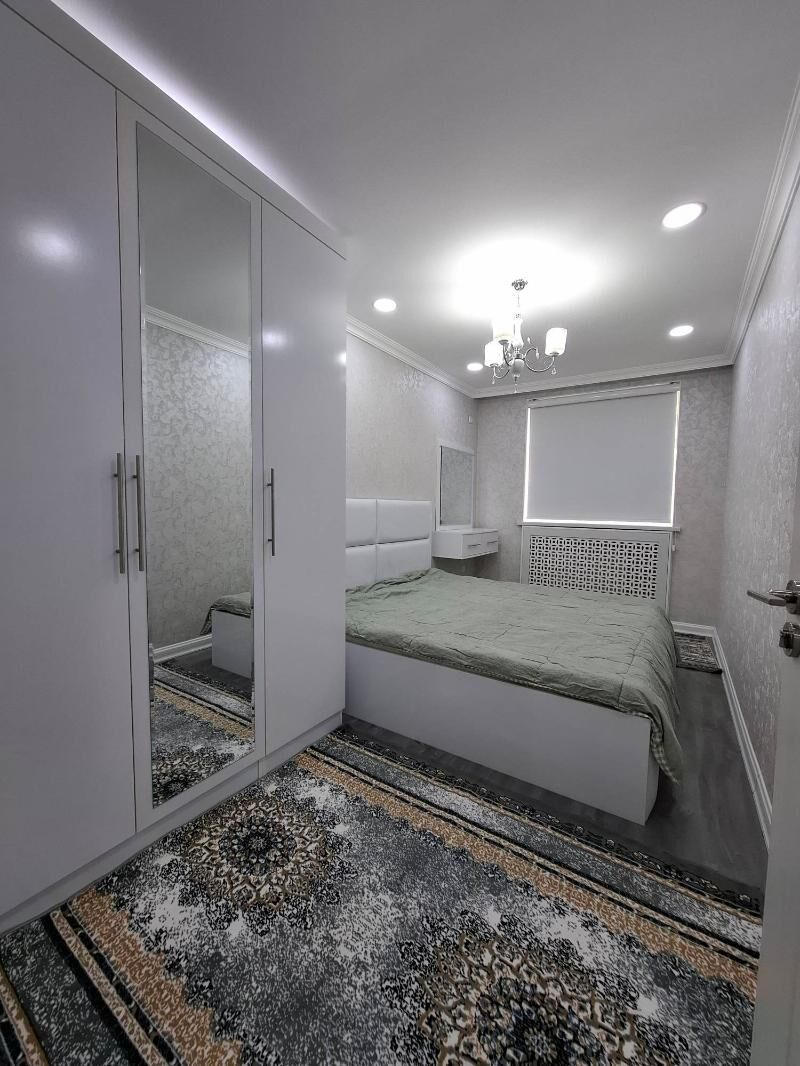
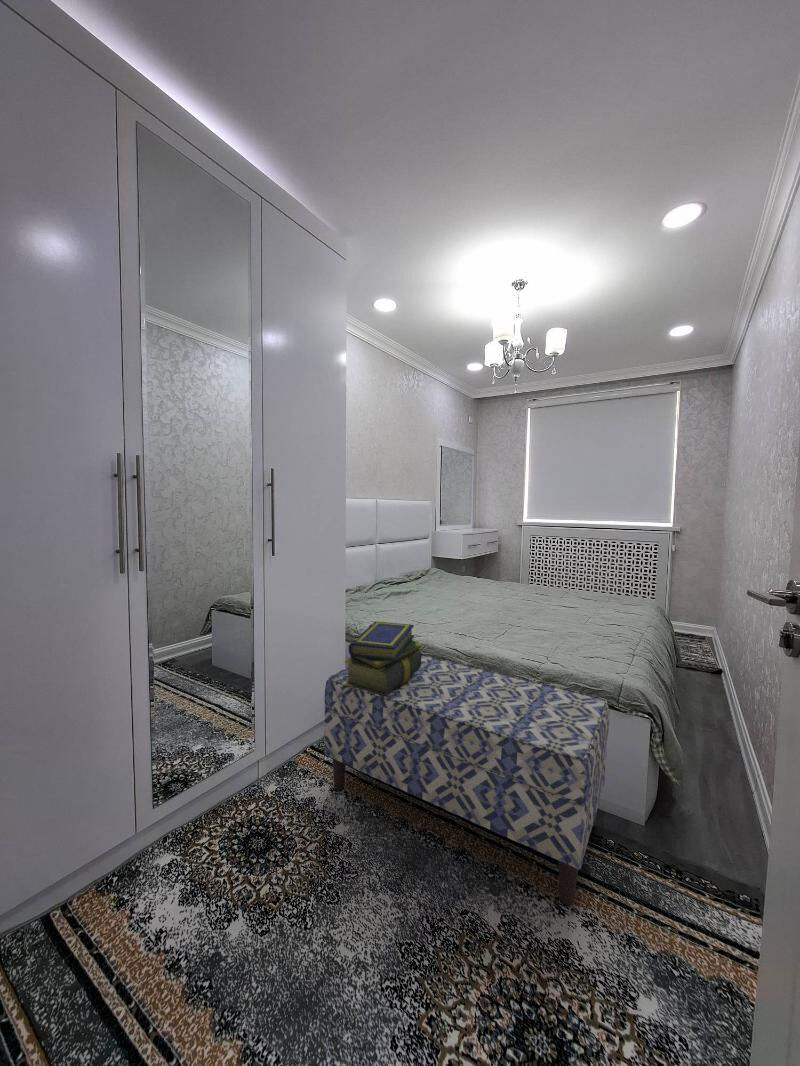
+ stack of books [344,621,423,696]
+ bench [323,654,610,906]
